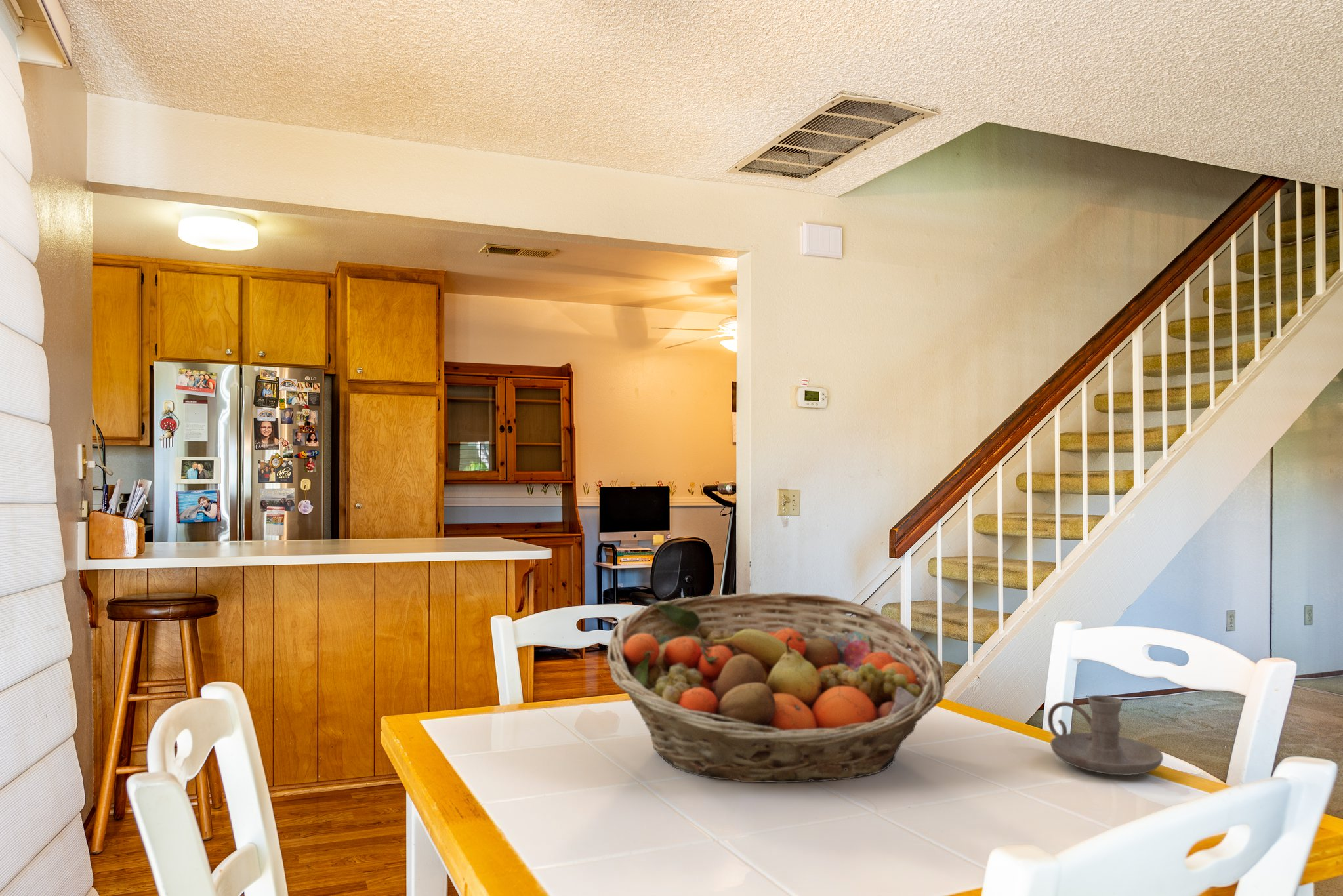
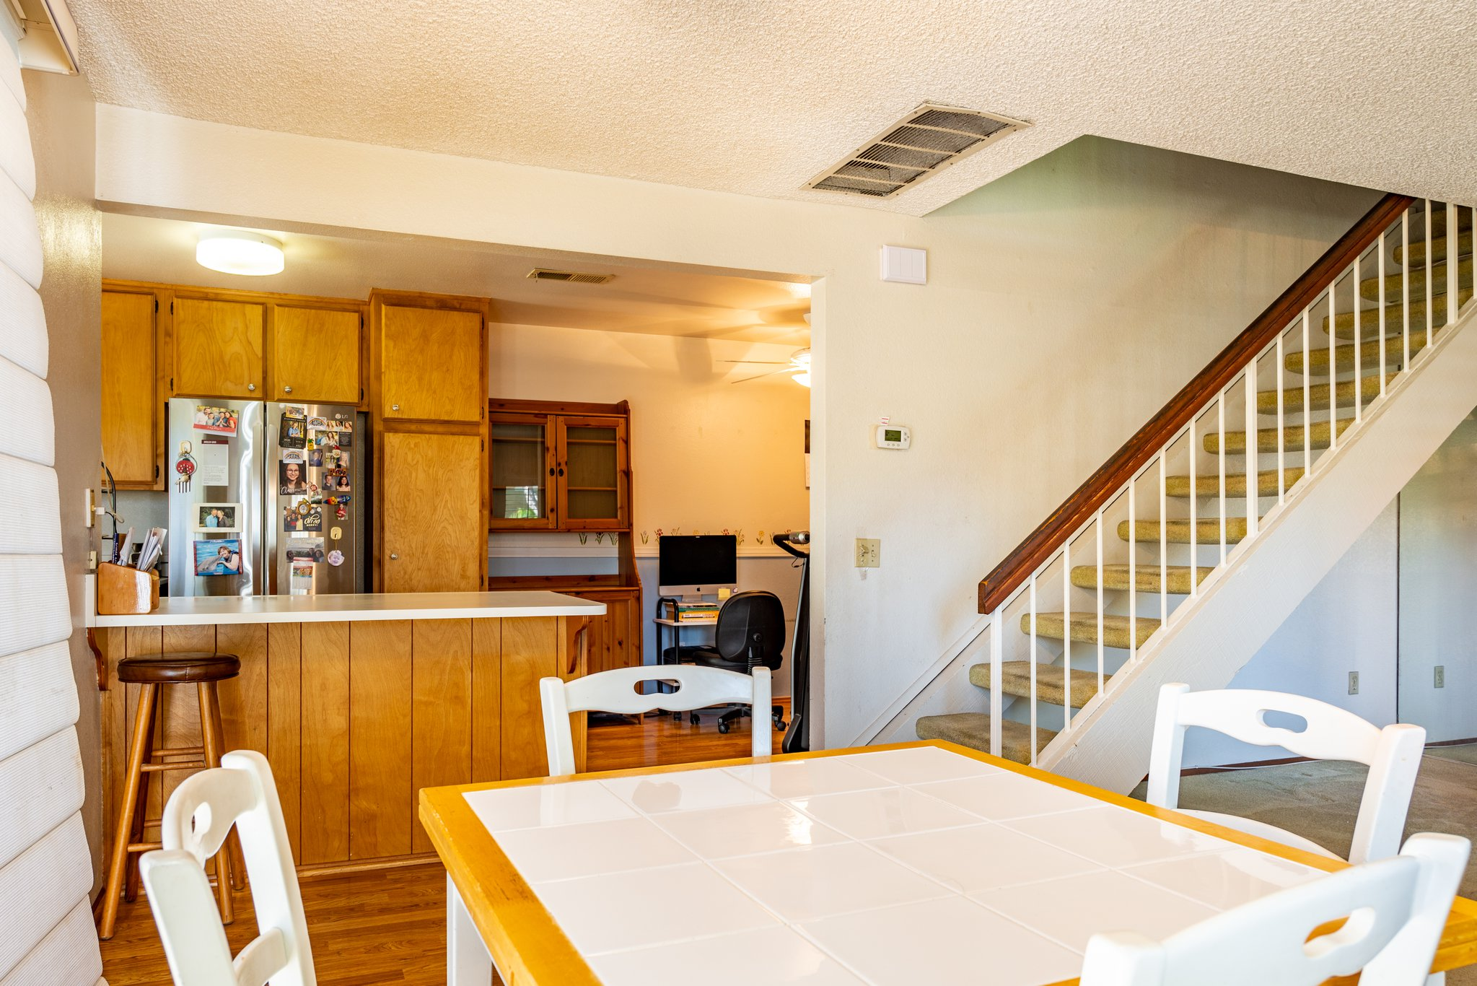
- candle holder [1047,695,1164,776]
- fruit basket [606,592,946,783]
